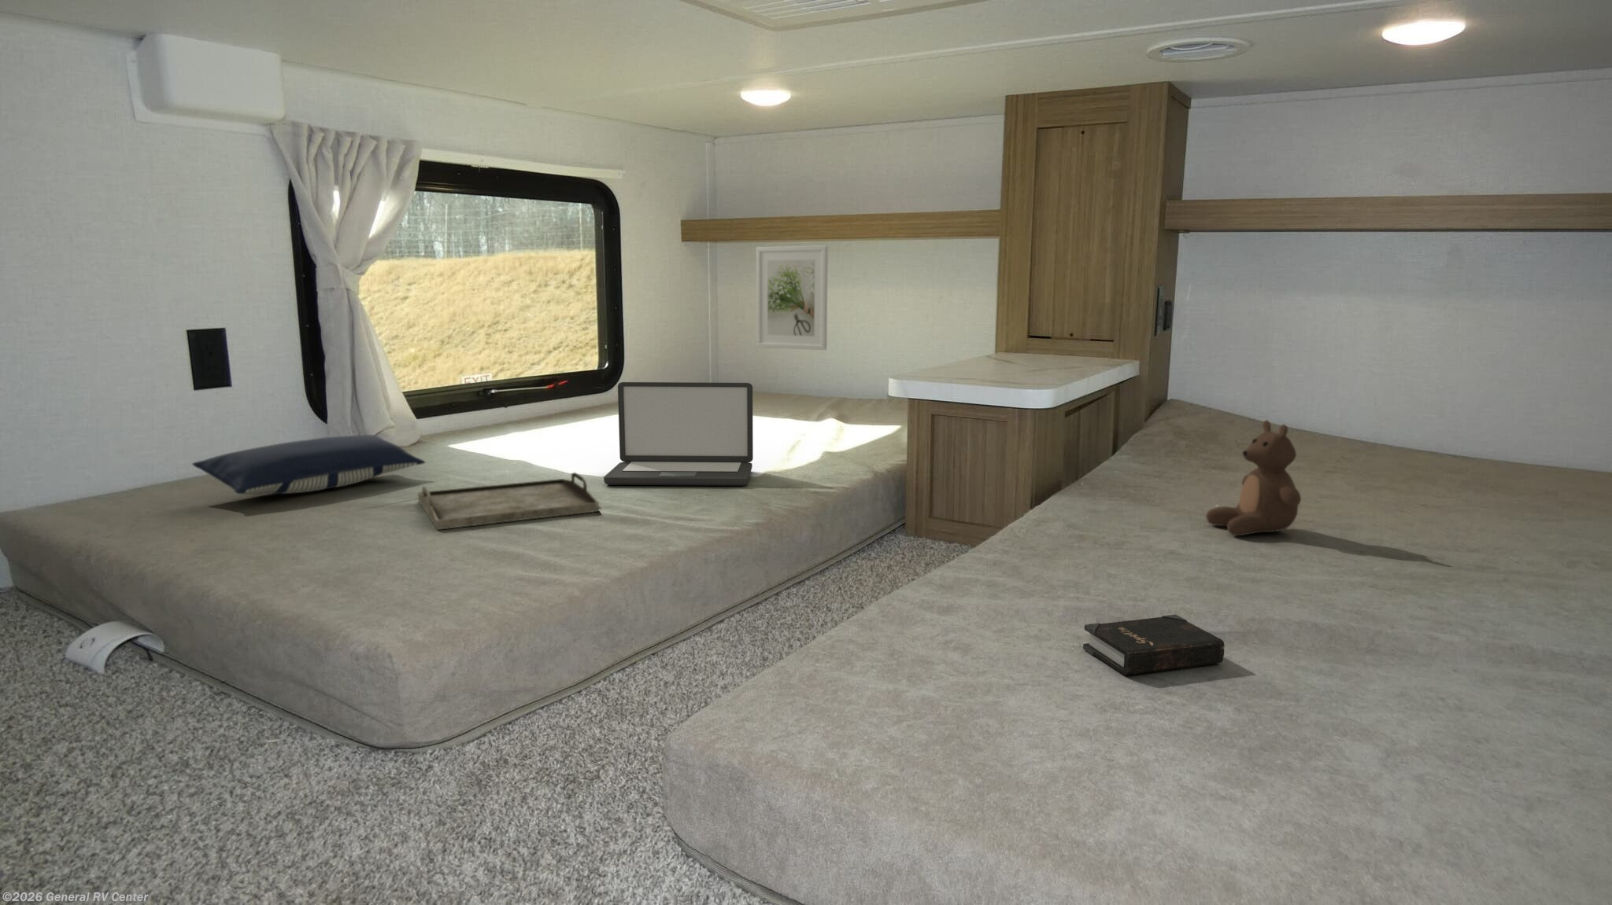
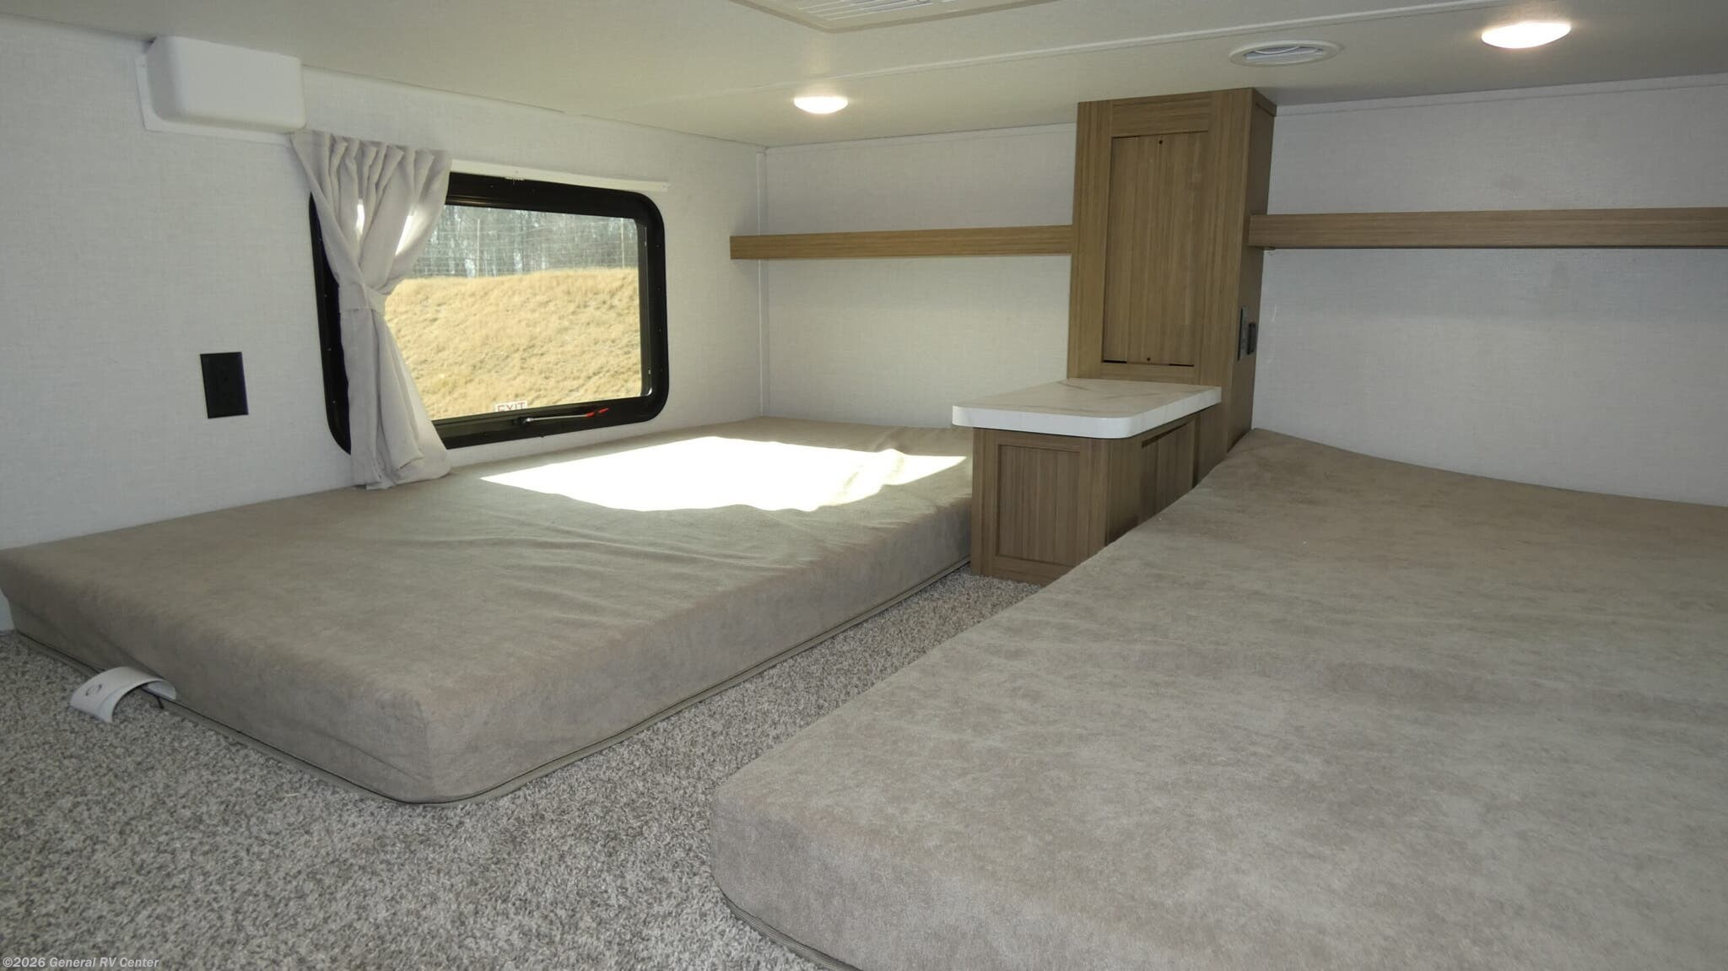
- serving tray [417,471,600,531]
- hardback book [1083,614,1226,676]
- pillow [192,434,426,496]
- laptop [603,382,754,487]
- teddy bear [1205,419,1302,537]
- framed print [756,245,829,351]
